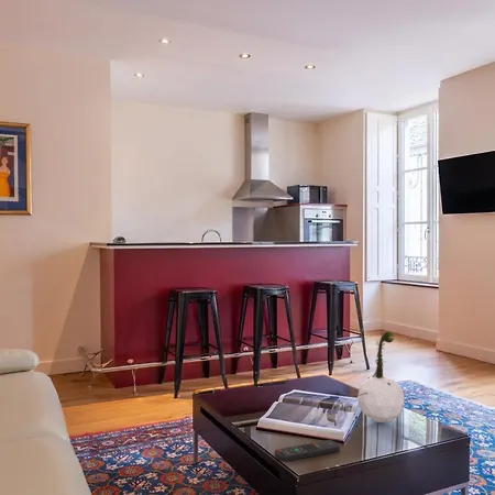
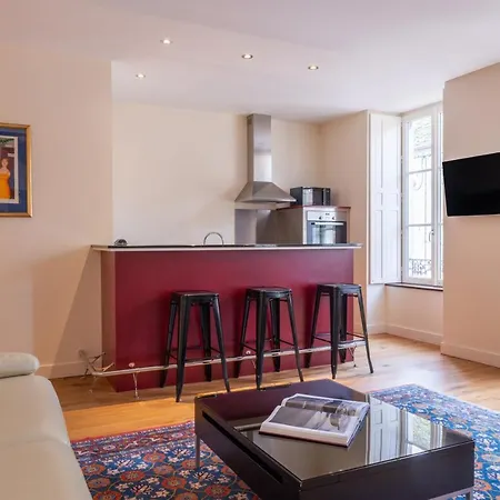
- plant [356,330,406,424]
- remote control [274,439,341,463]
